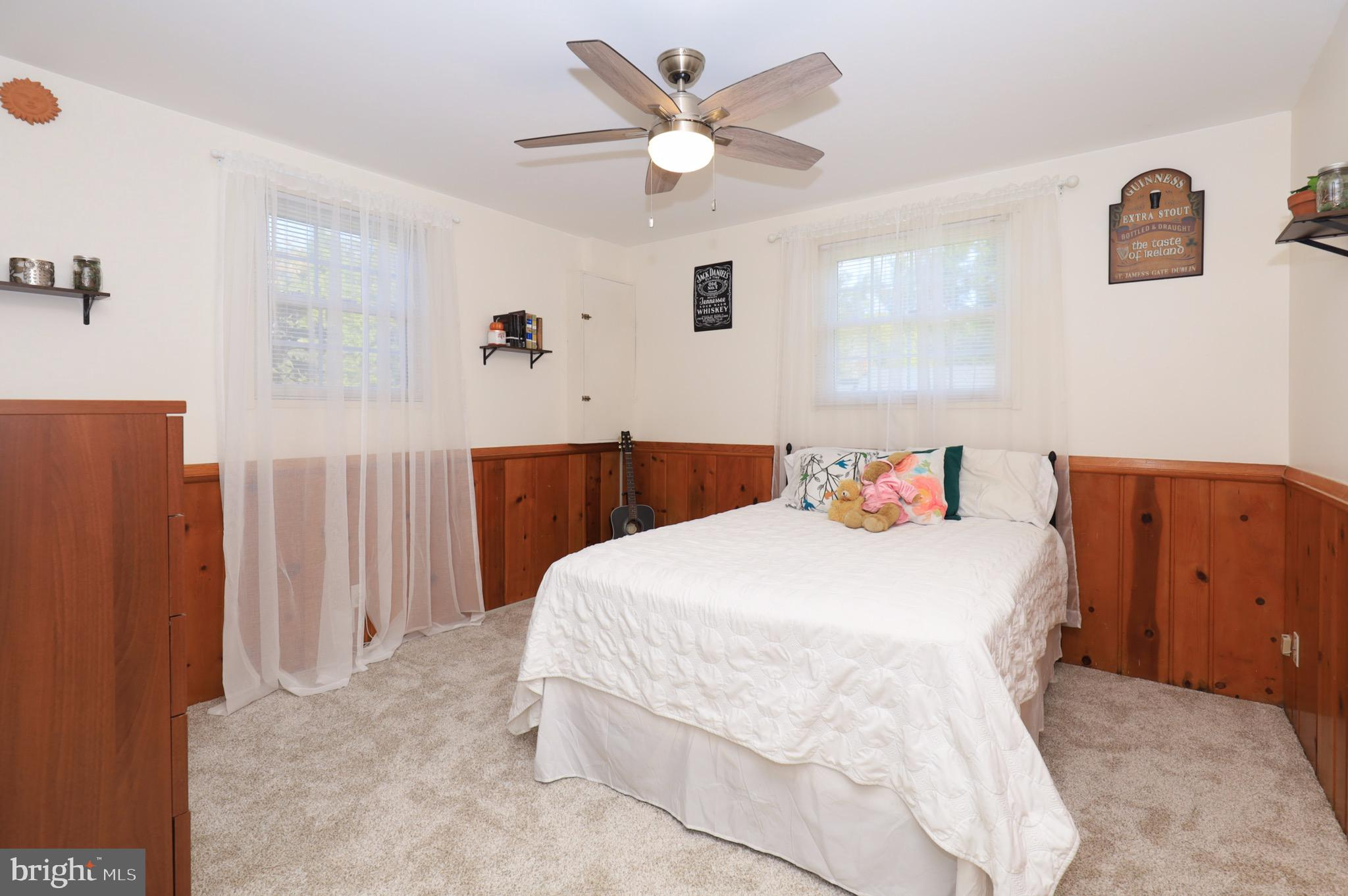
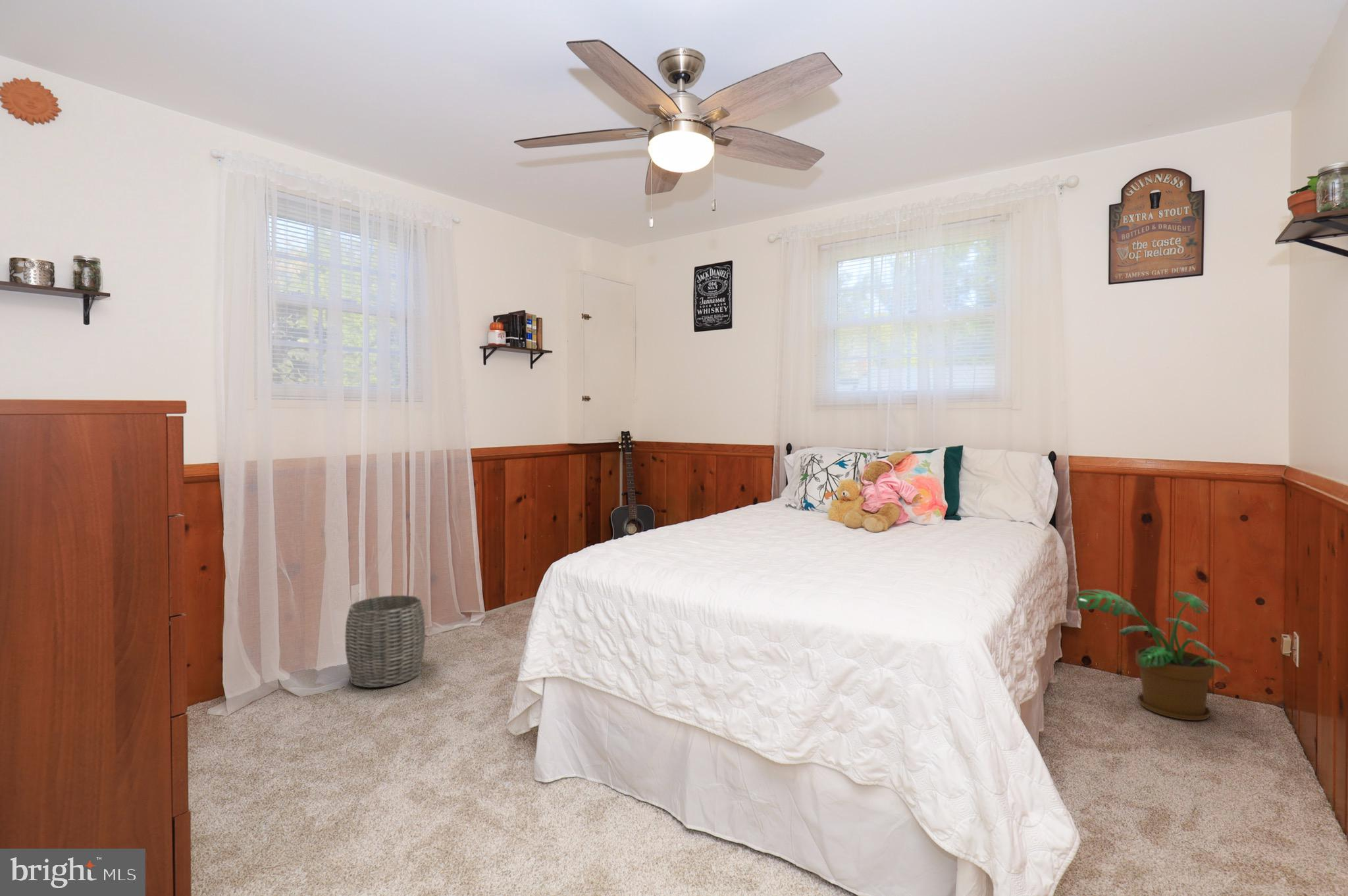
+ potted plant [1074,589,1231,721]
+ woven basket [344,595,426,688]
